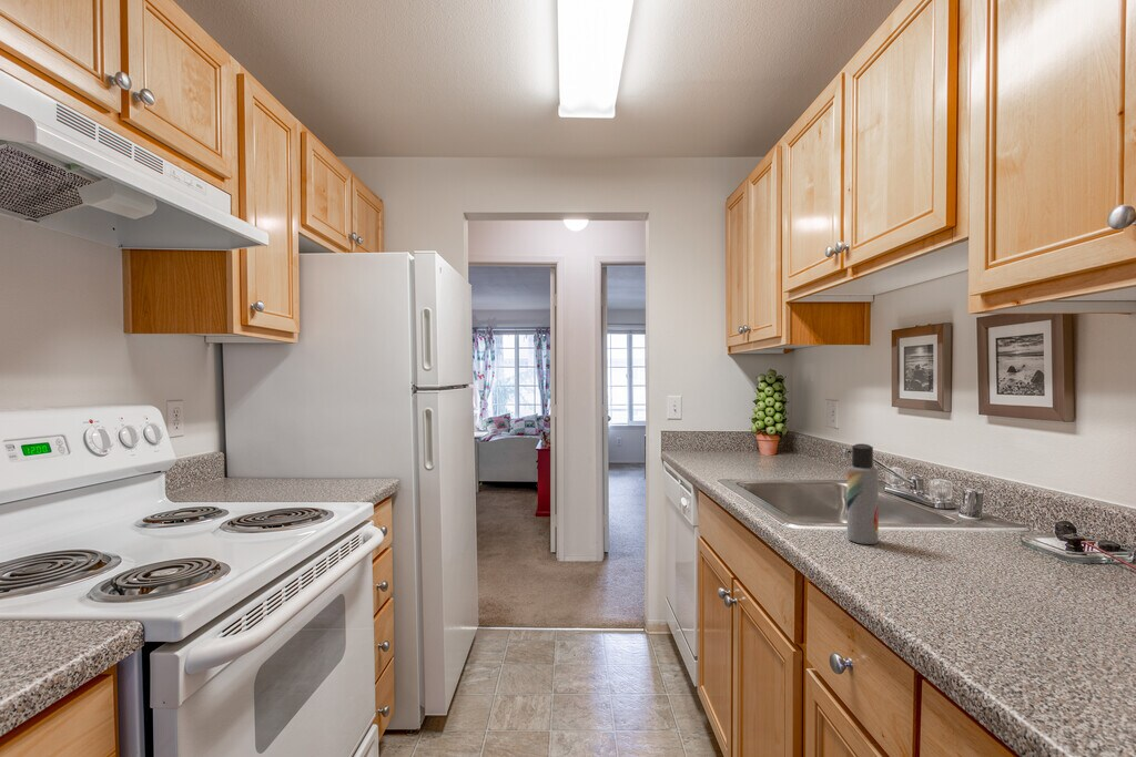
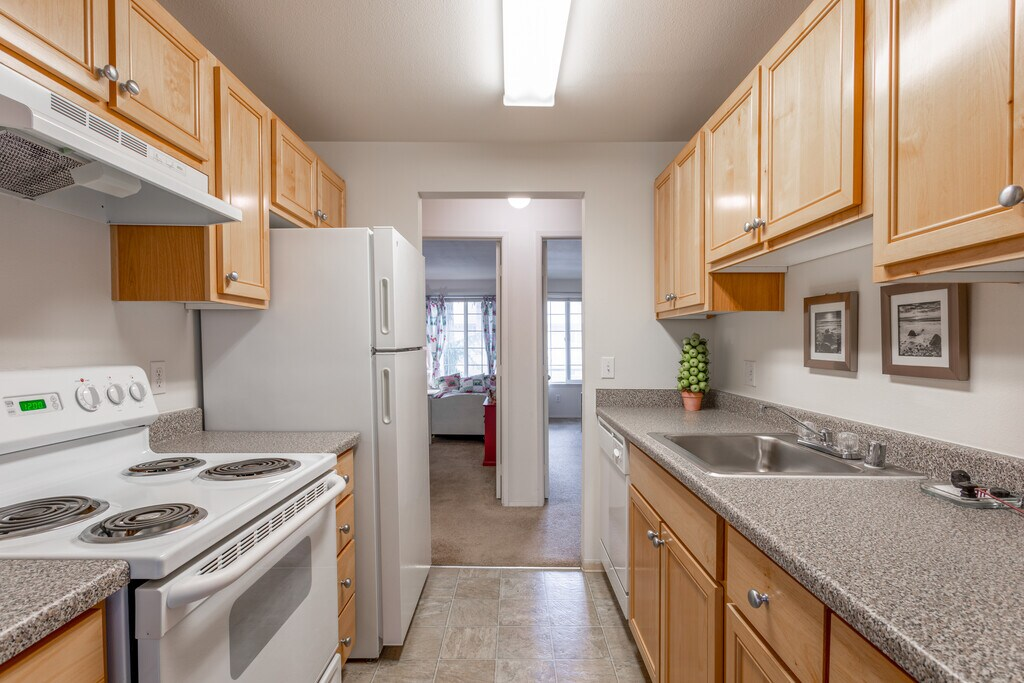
- lotion bottle [846,442,880,545]
